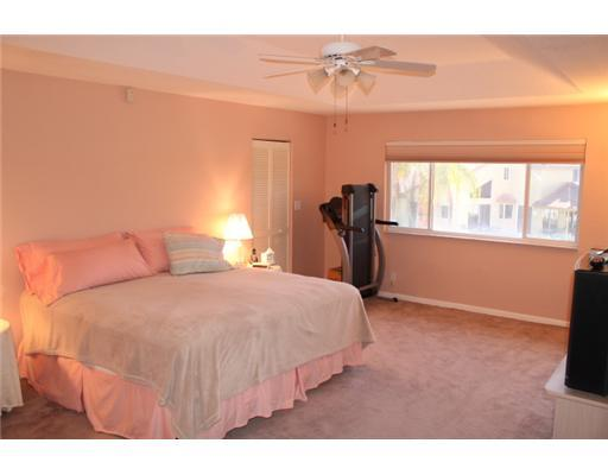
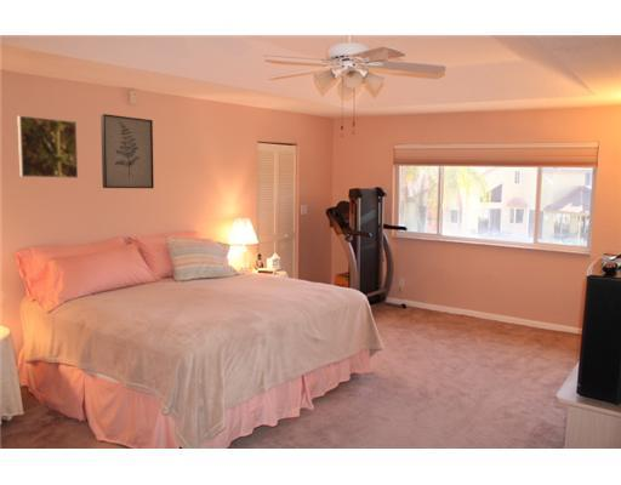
+ wall art [99,113,155,189]
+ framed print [16,114,79,179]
